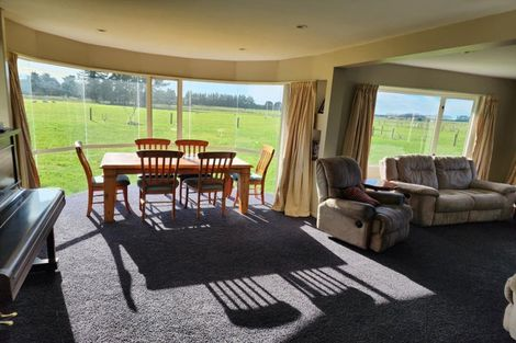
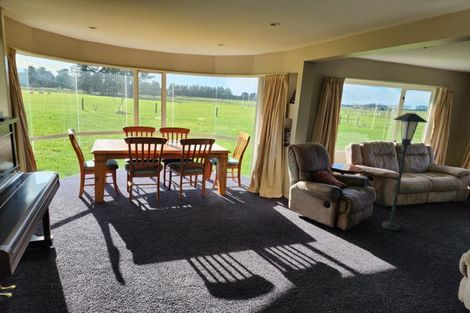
+ floor lamp [381,112,429,232]
